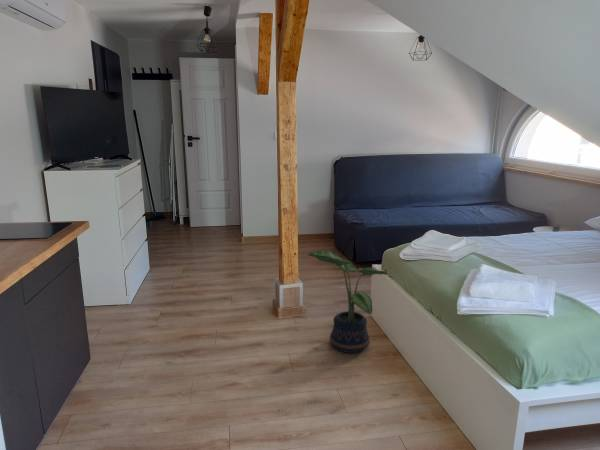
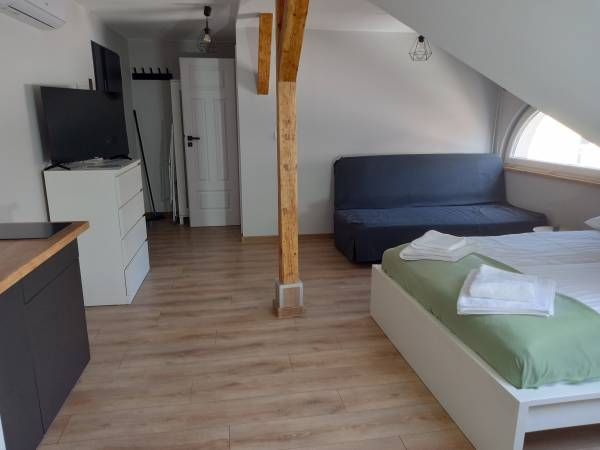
- potted plant [306,249,389,354]
